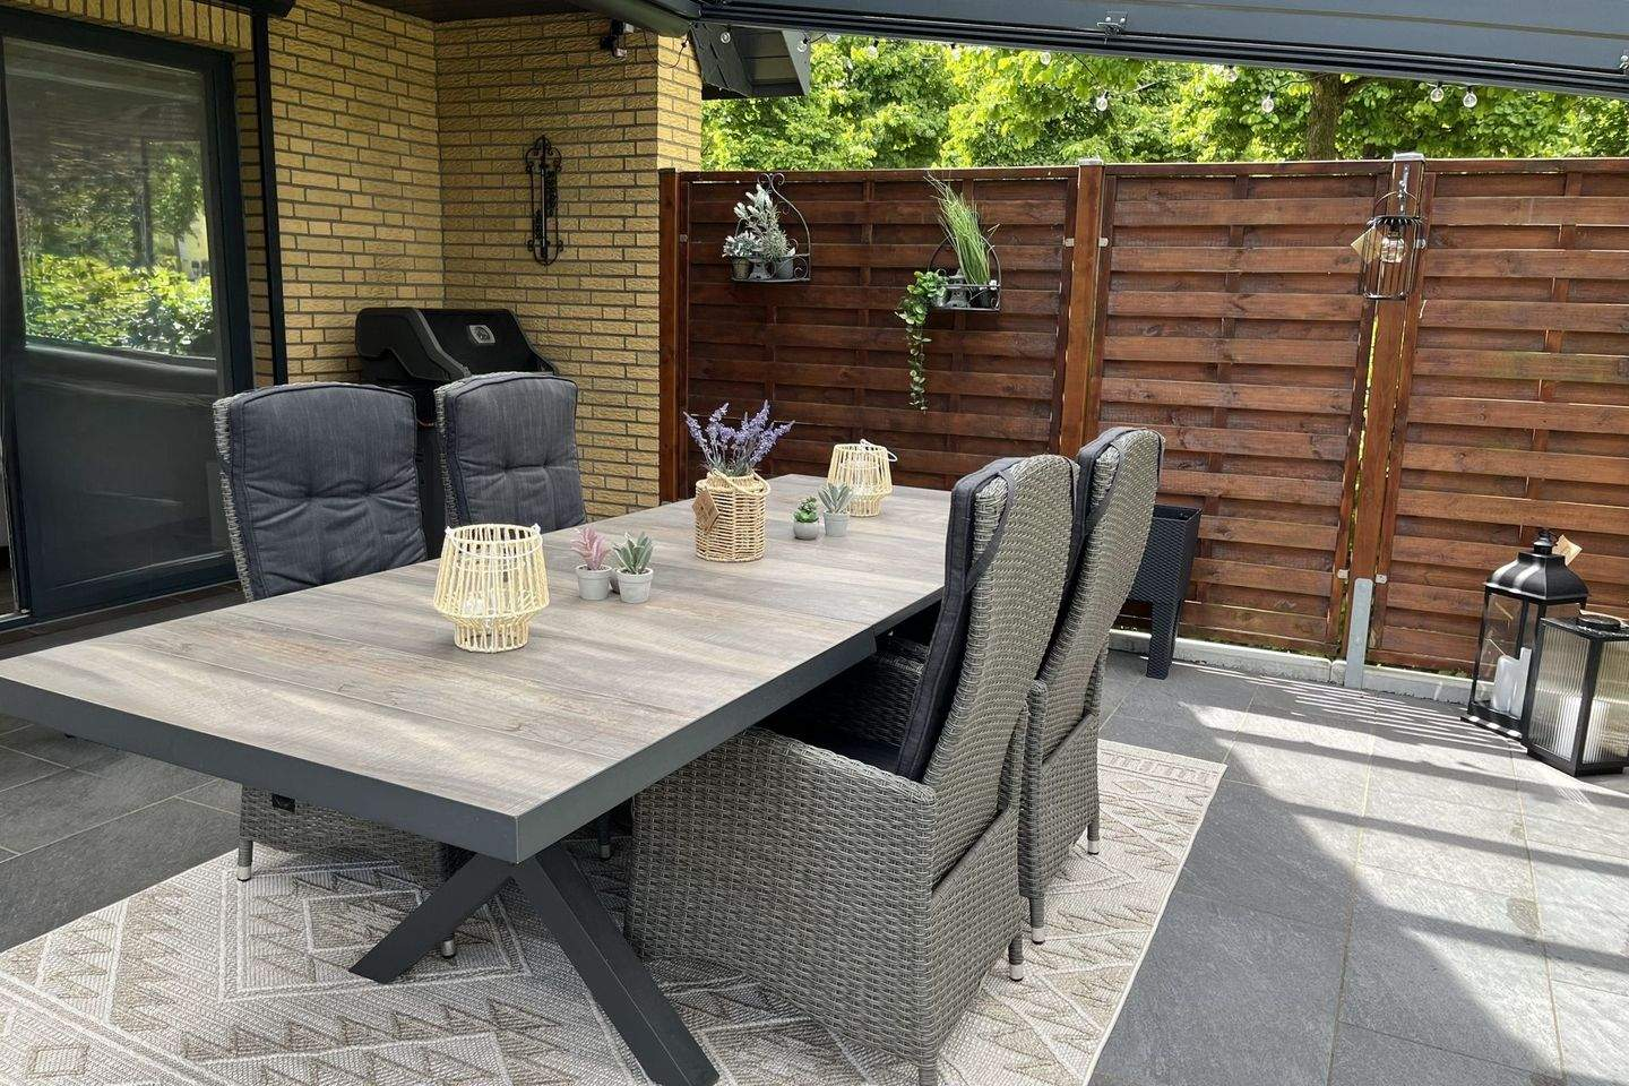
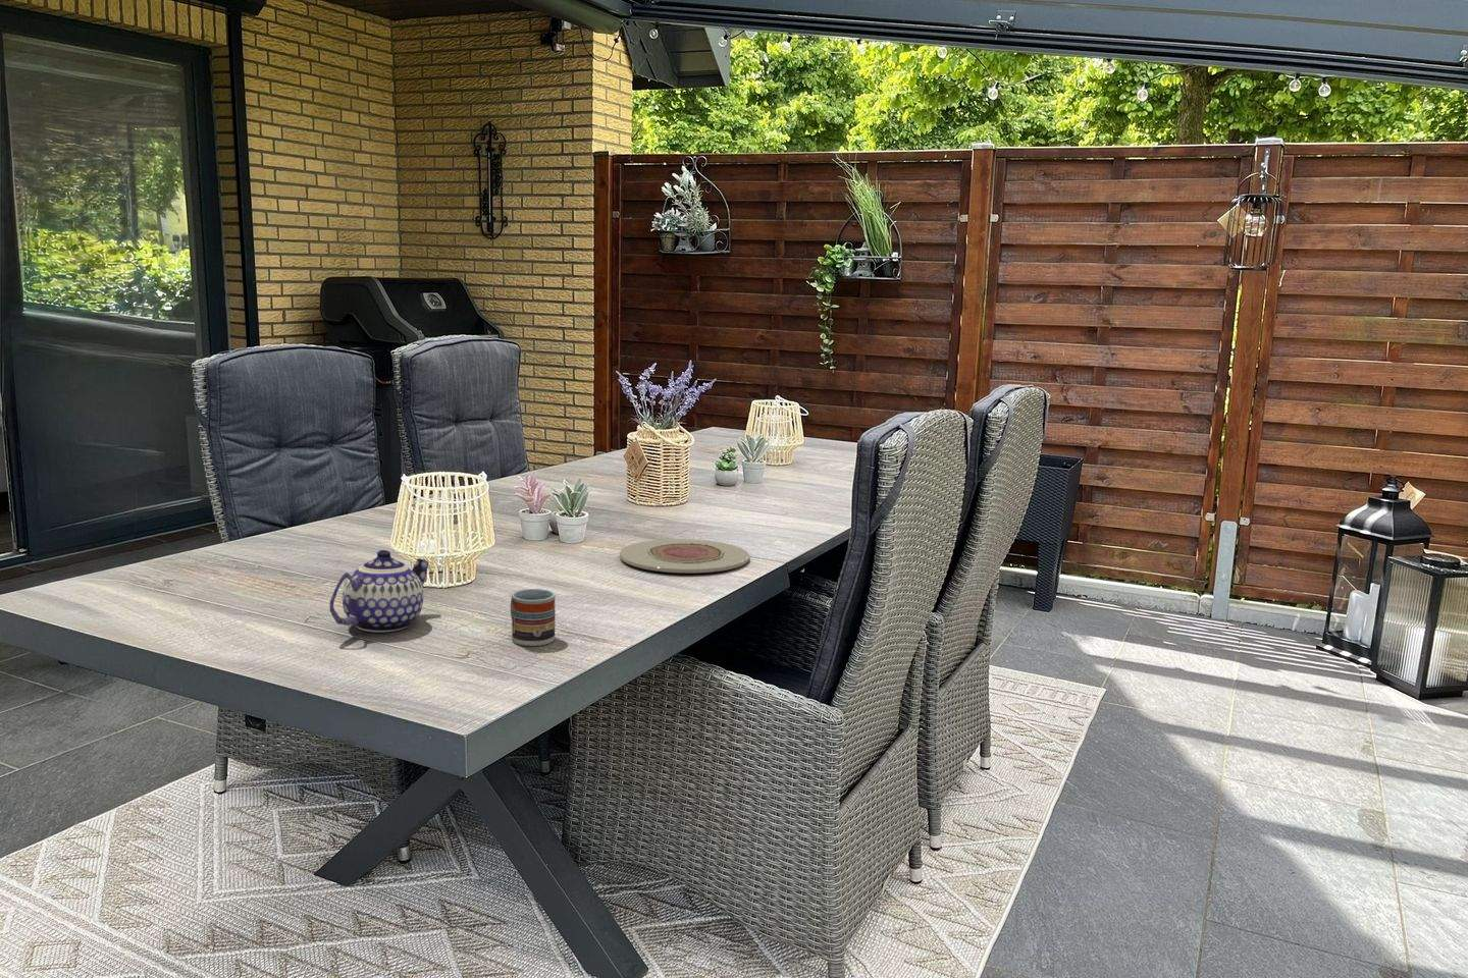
+ cup [510,588,557,647]
+ teapot [329,549,429,633]
+ plate [619,538,750,574]
